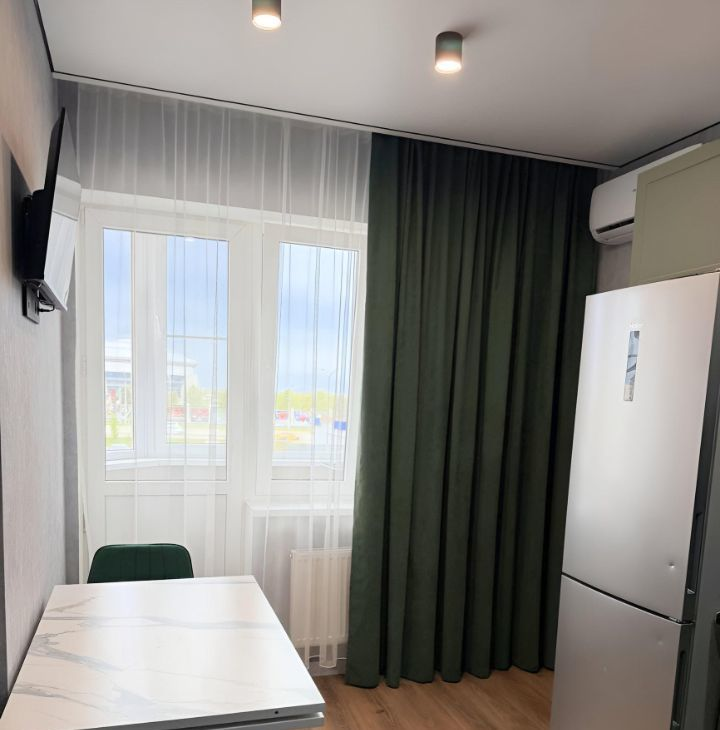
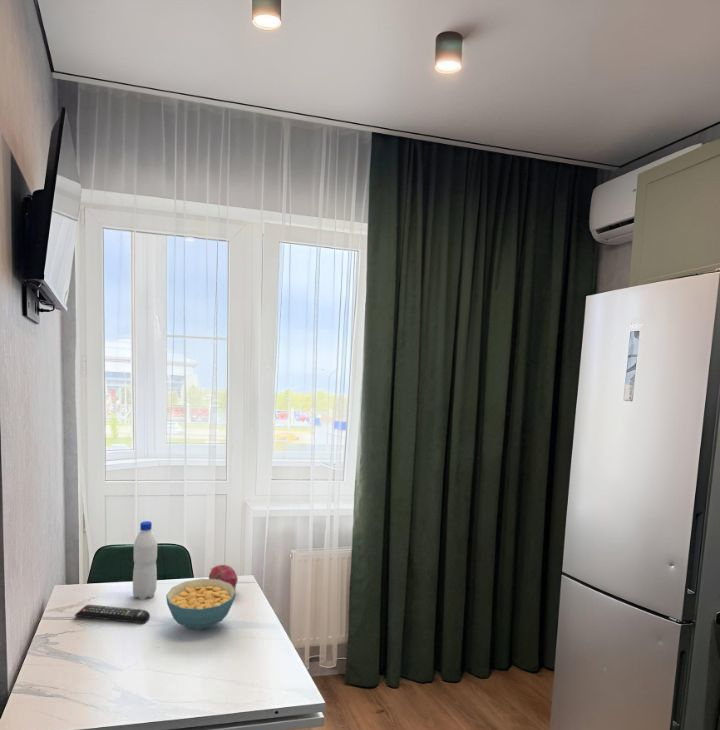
+ cereal bowl [165,578,237,631]
+ remote control [74,603,151,624]
+ water bottle [132,520,158,601]
+ fruit [208,564,239,591]
